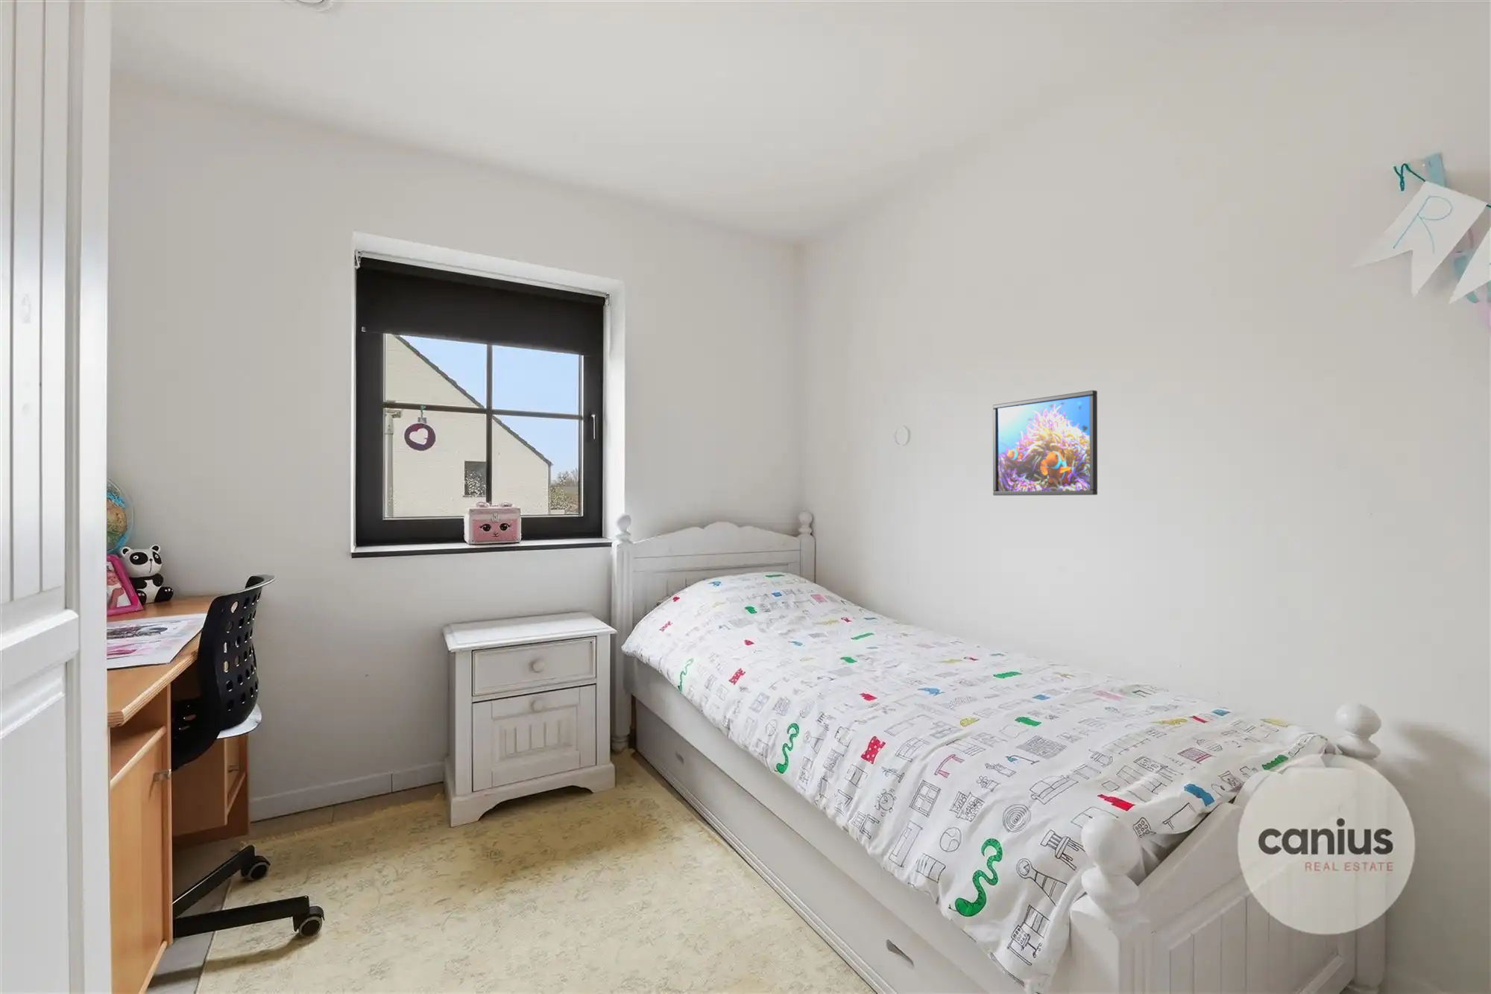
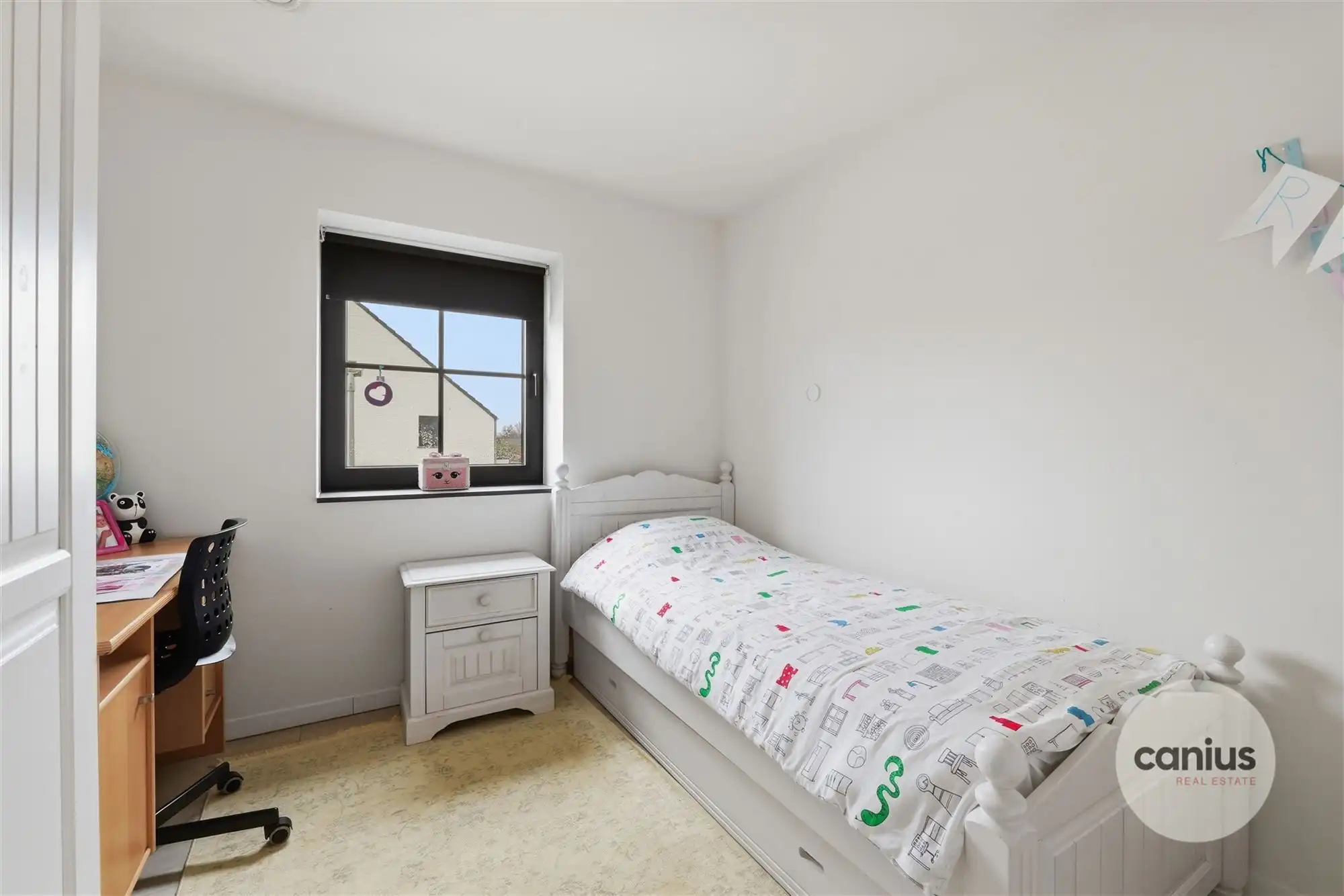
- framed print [992,389,1098,496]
